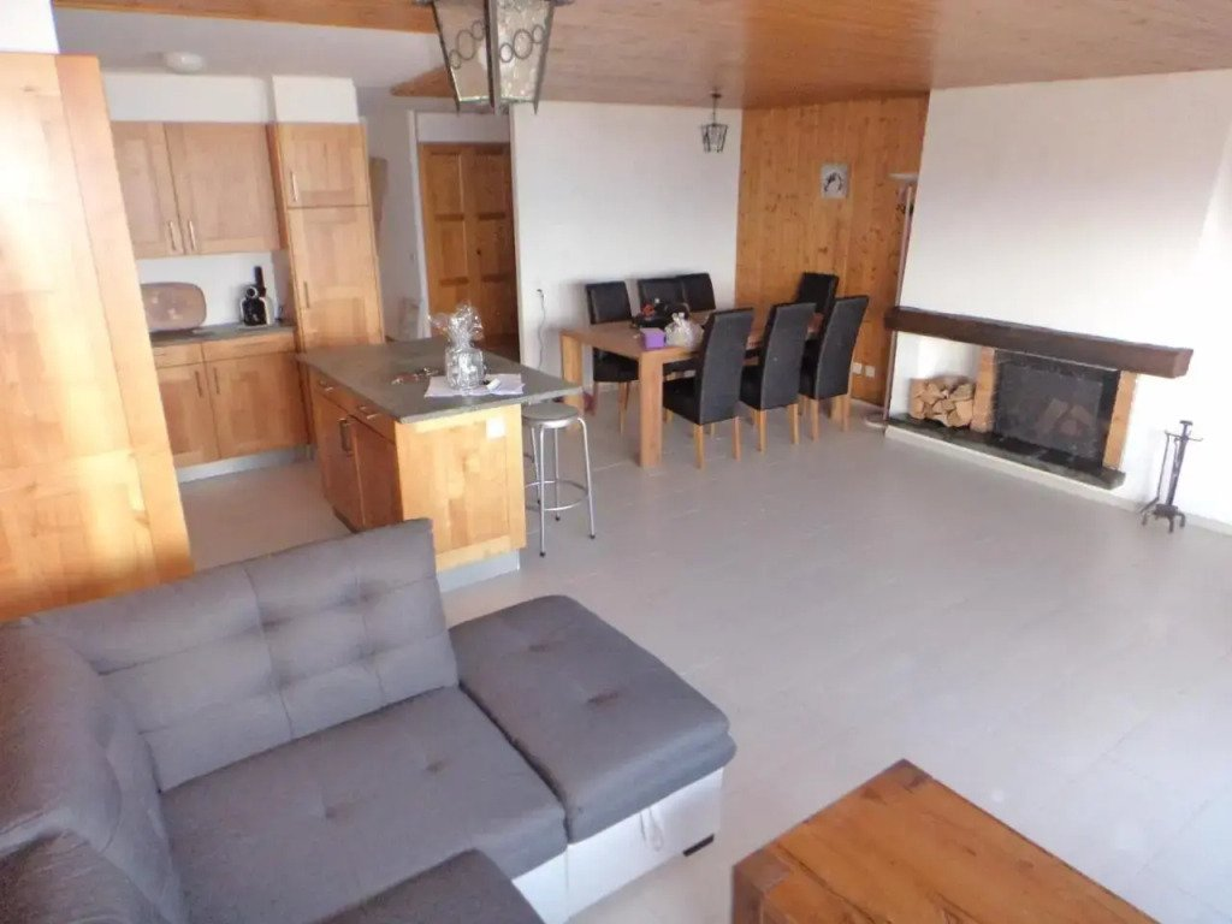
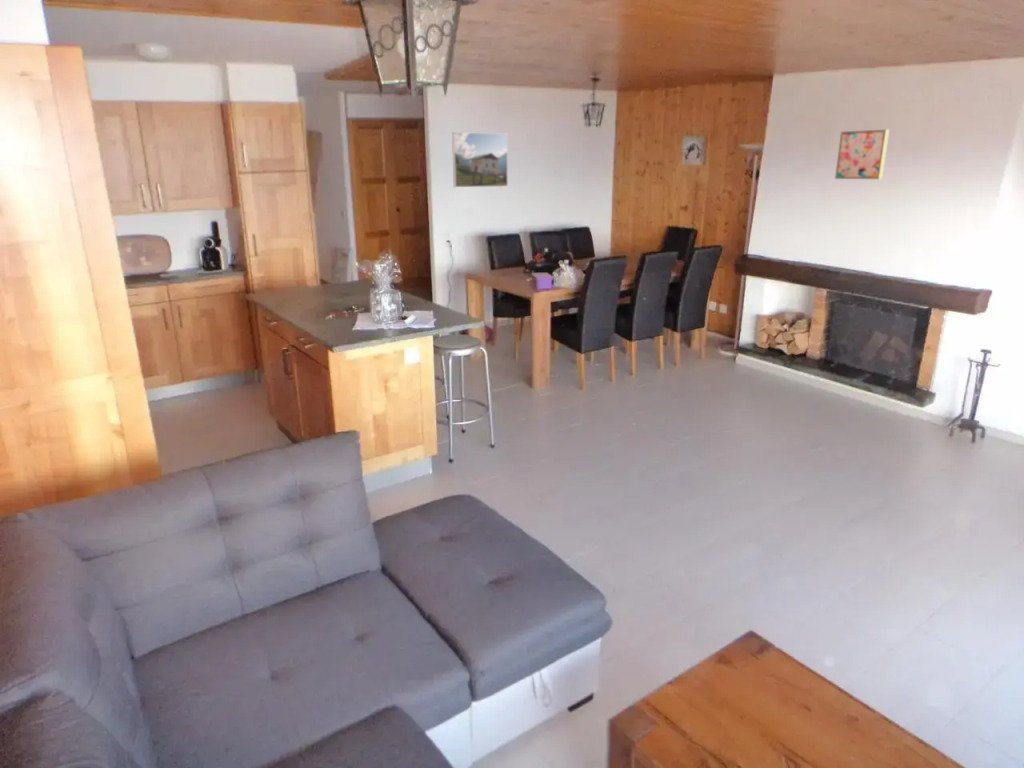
+ wall art [834,129,890,180]
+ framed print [451,131,509,188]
